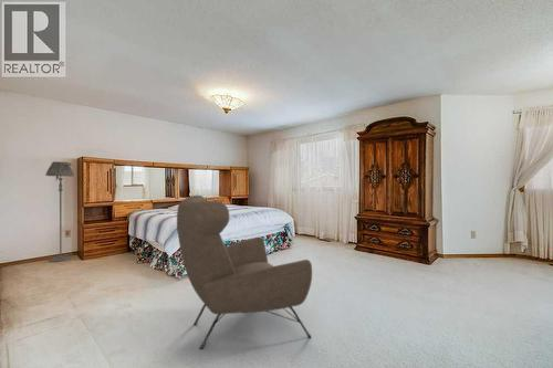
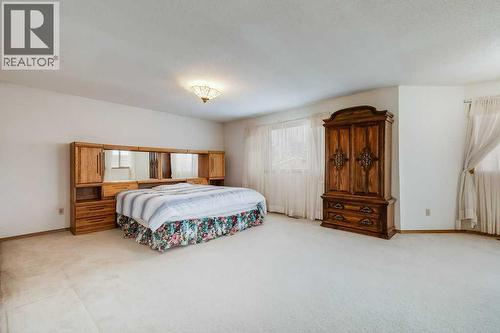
- chair [176,194,313,350]
- floor lamp [44,160,75,263]
